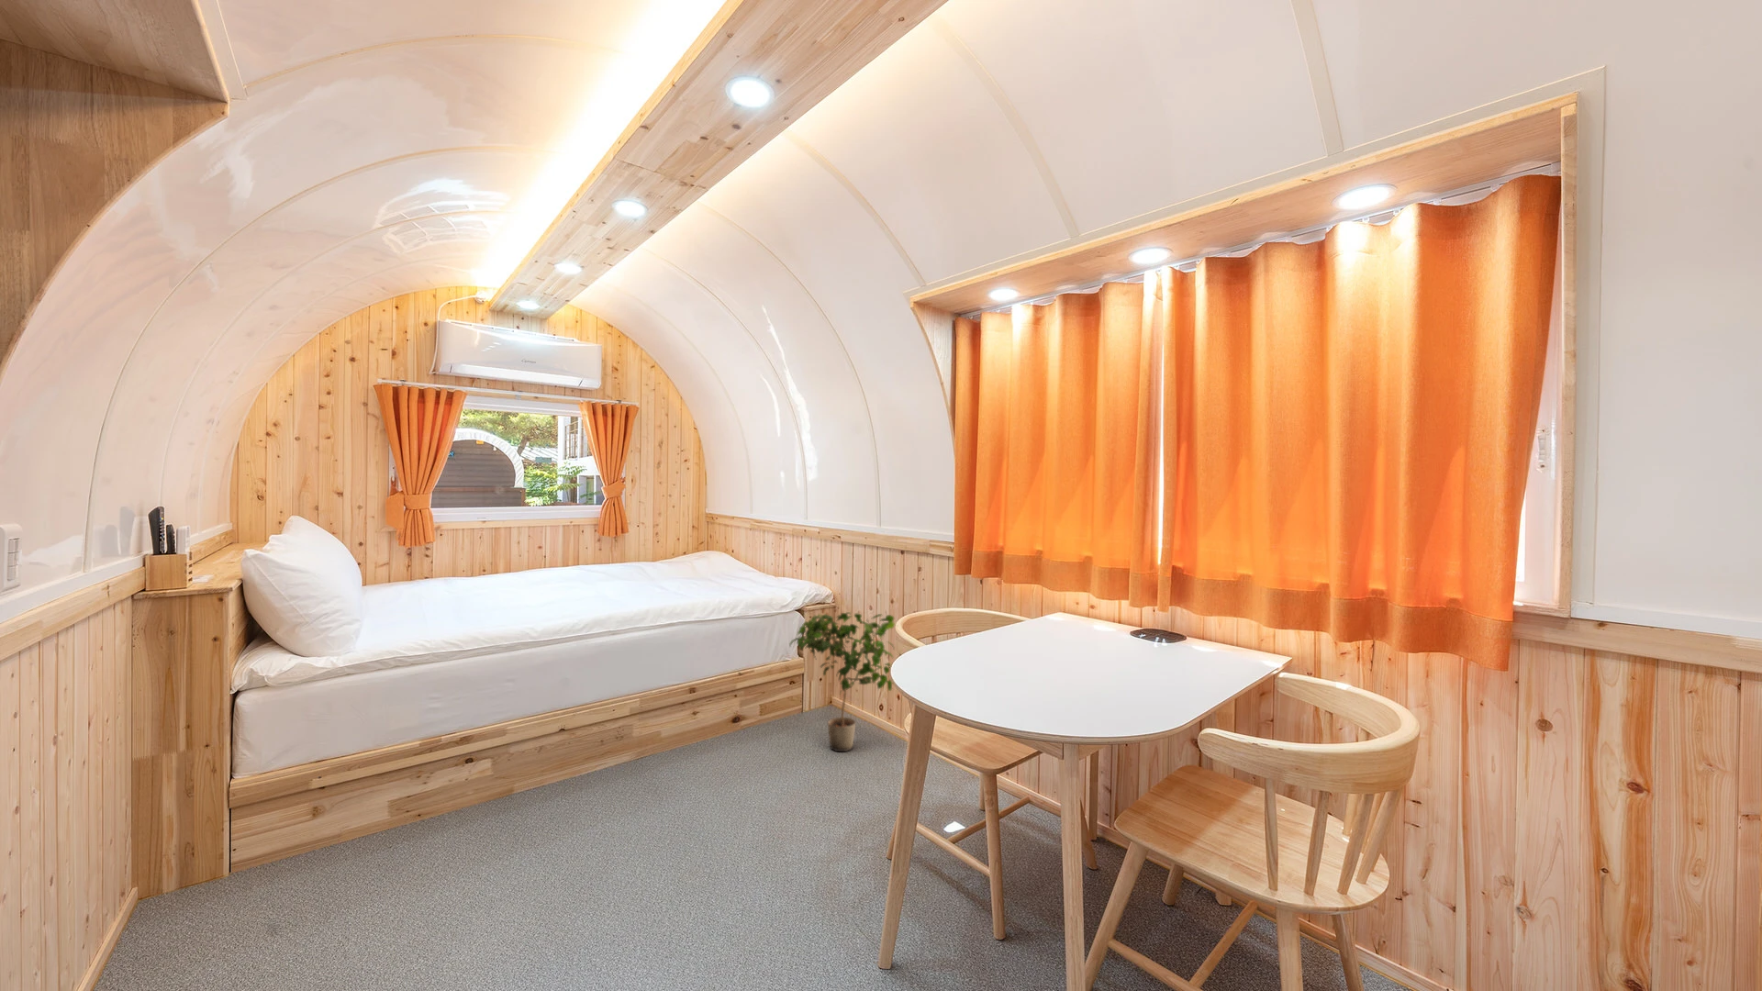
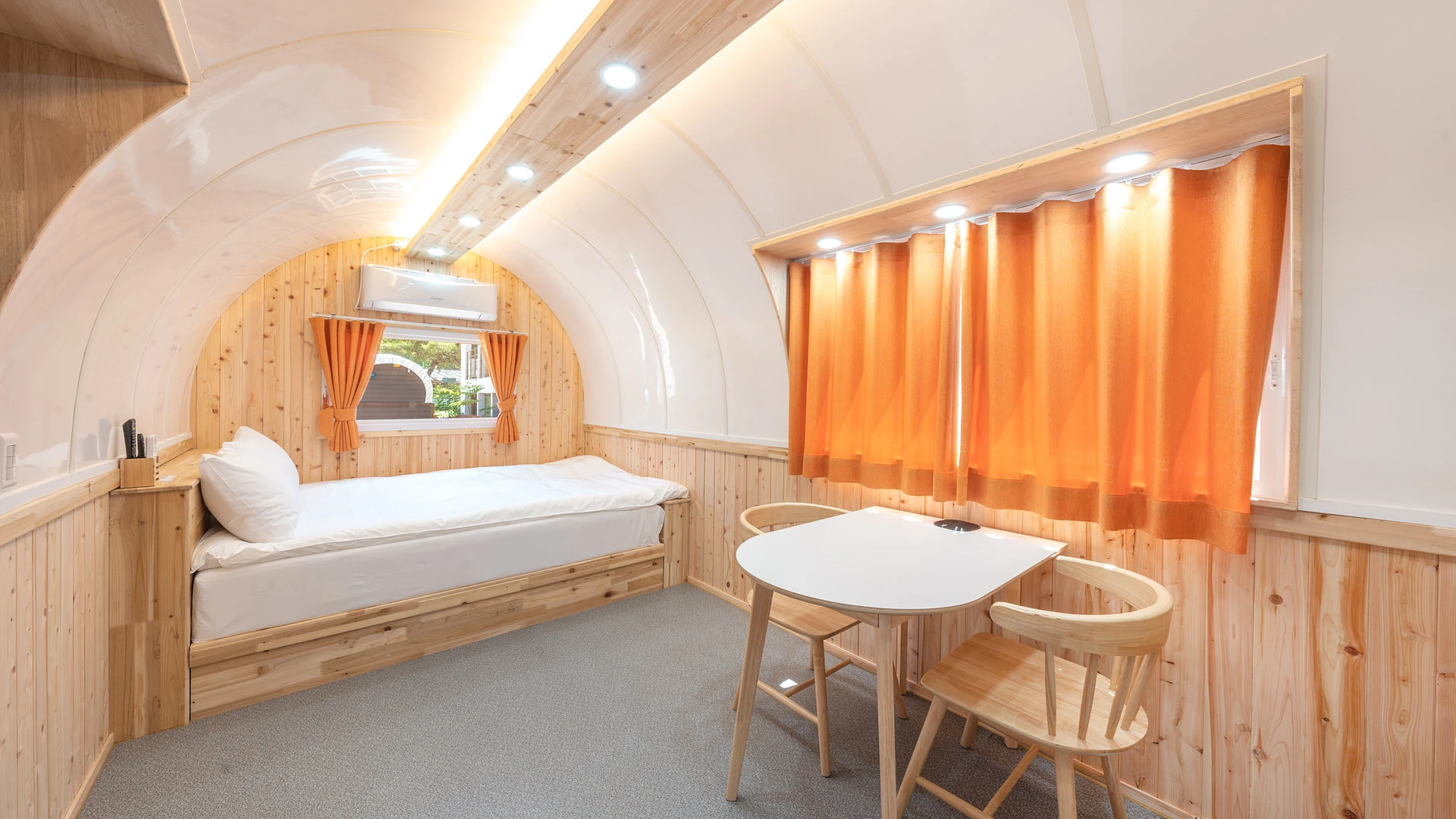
- potted plant [788,611,896,753]
